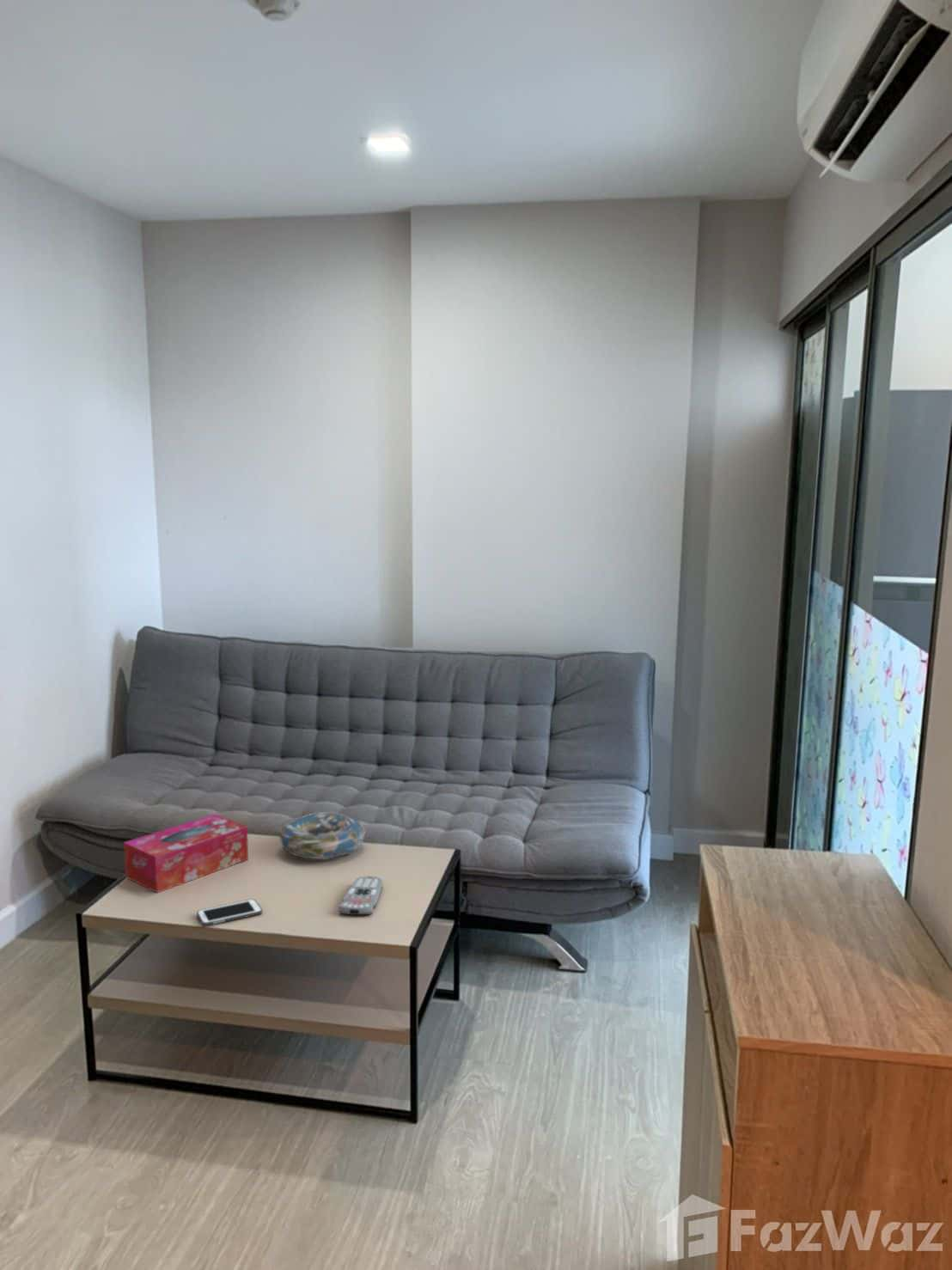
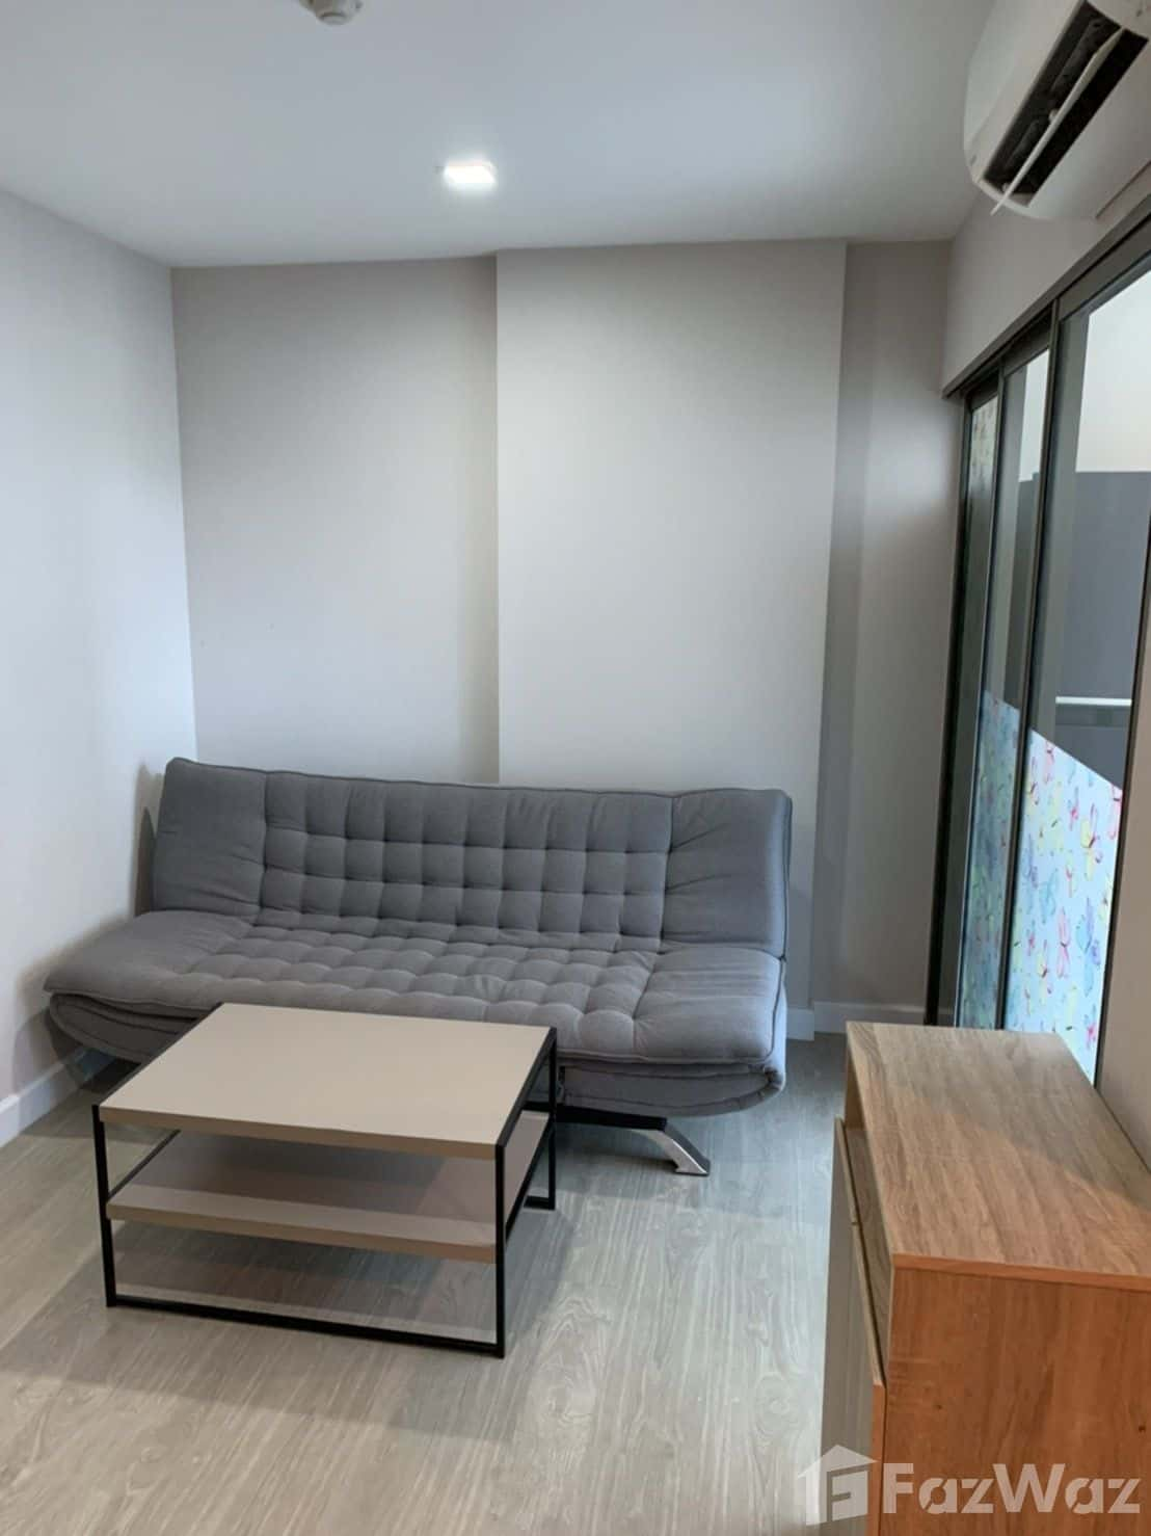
- remote control [338,876,384,916]
- cell phone [196,898,263,926]
- tissue box [123,813,249,894]
- decorative bowl [278,811,366,861]
